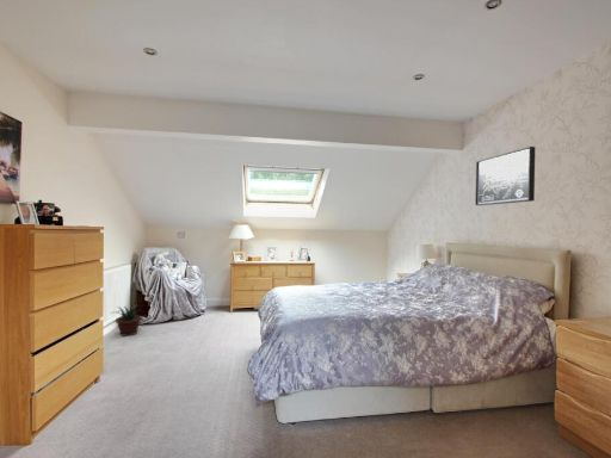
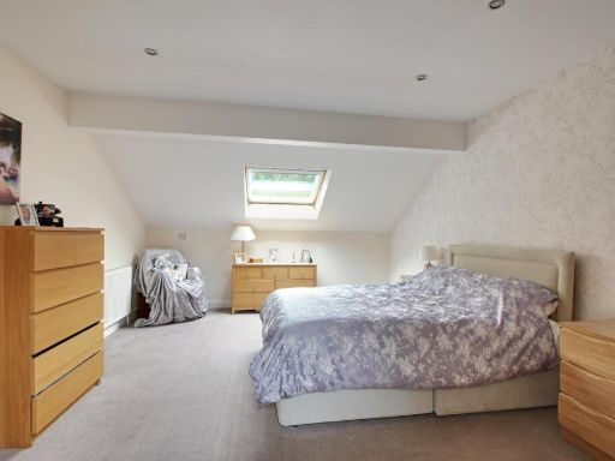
- potted plant [109,303,143,338]
- wall art [474,146,536,206]
